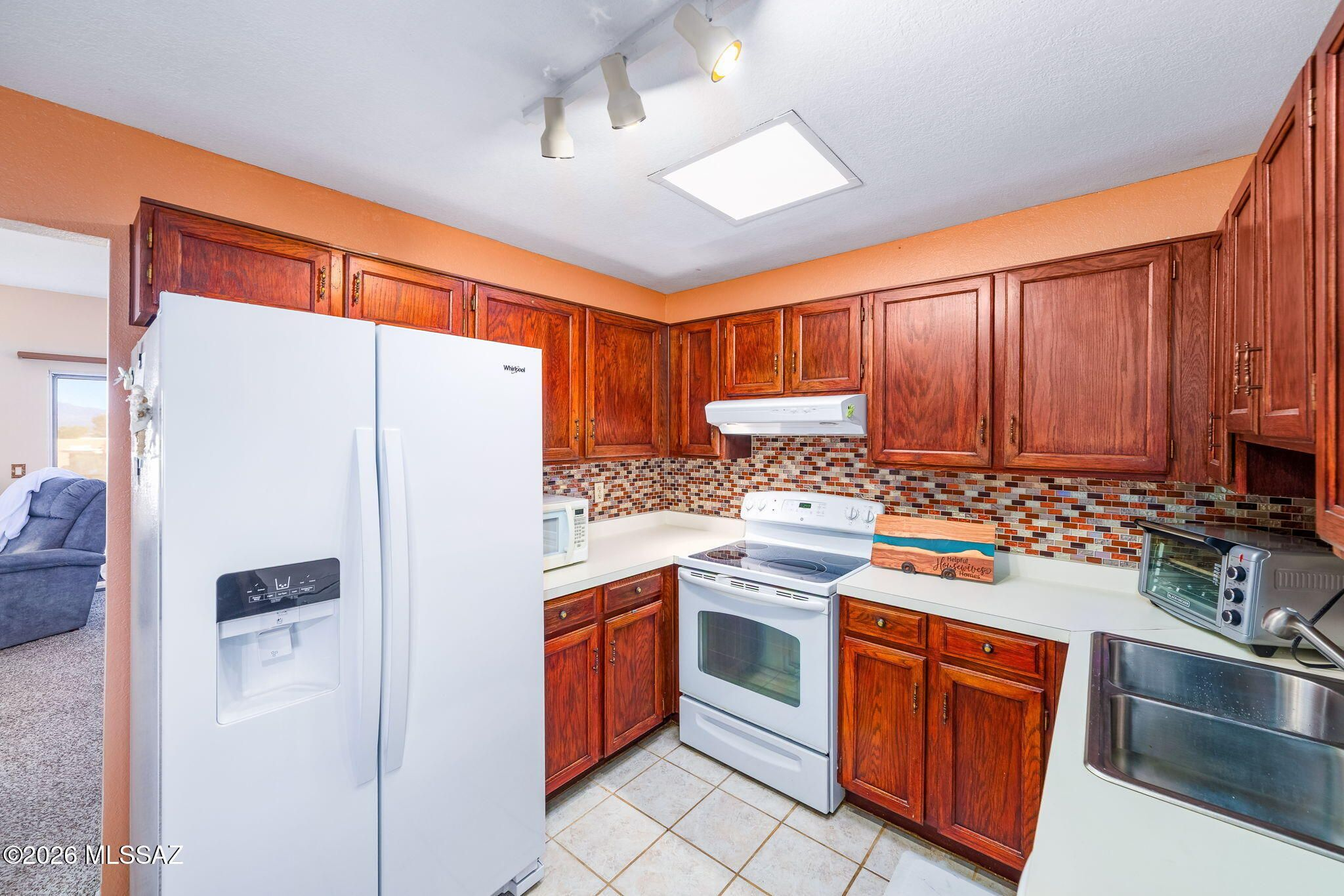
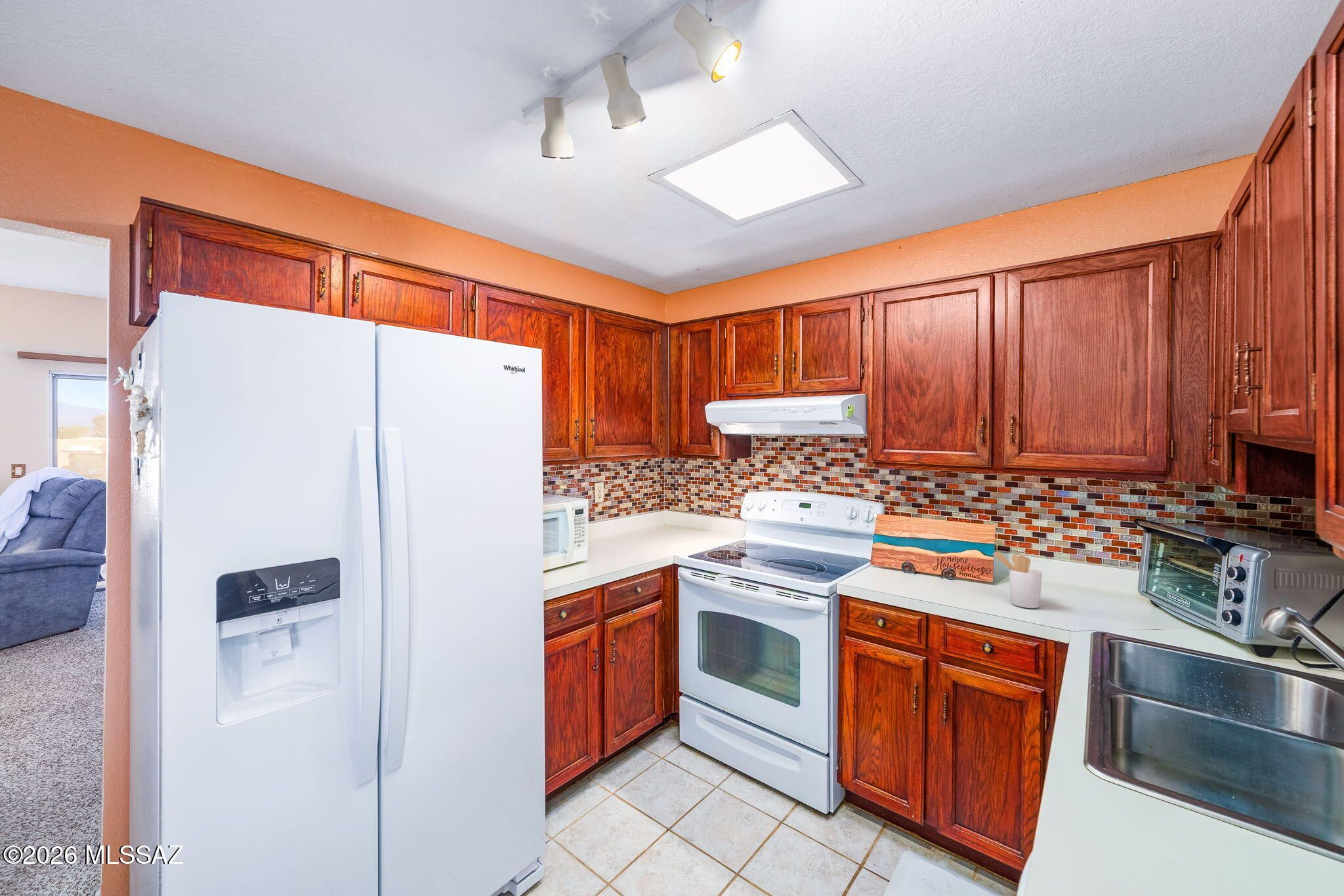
+ utensil holder [992,551,1043,609]
